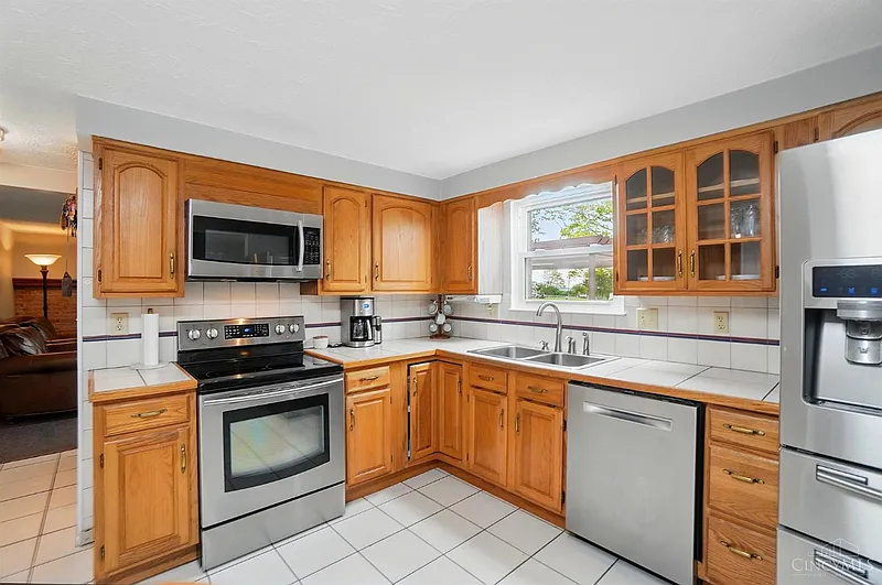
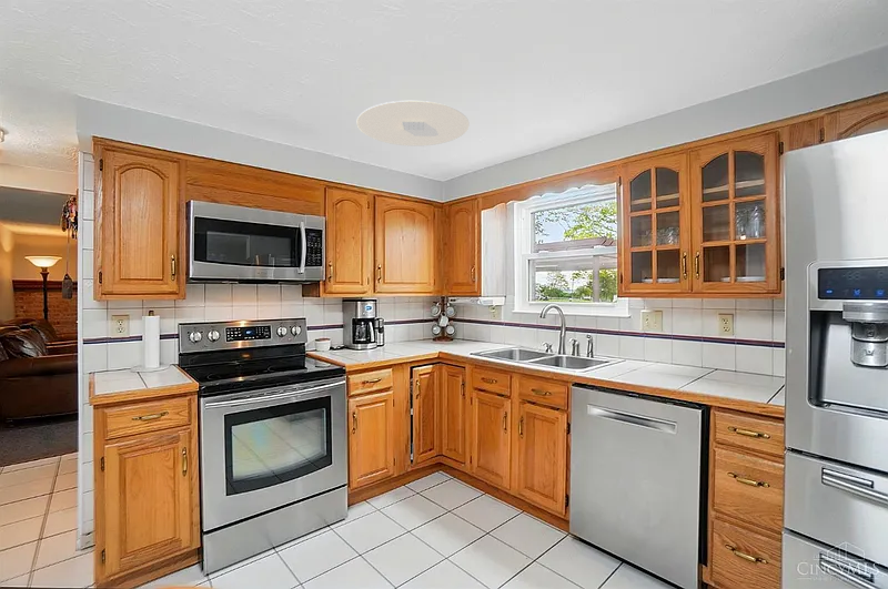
+ ceiling light [356,100,471,148]
